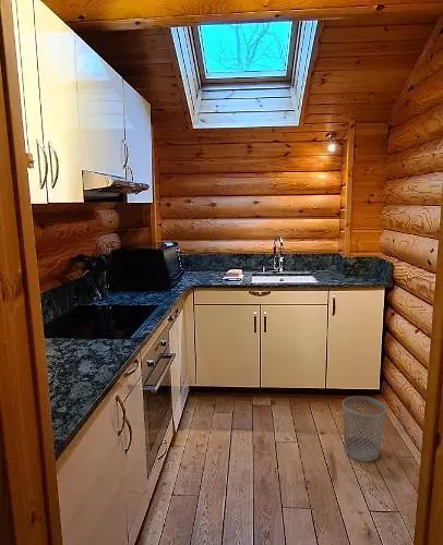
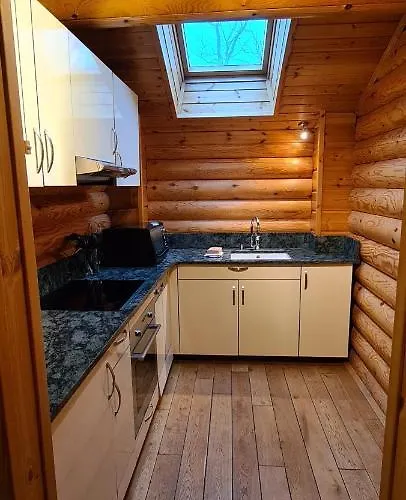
- wastebasket [342,395,387,462]
